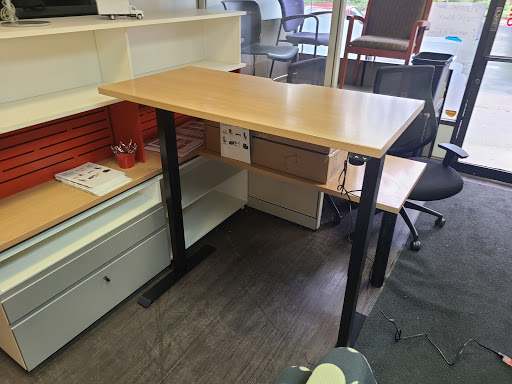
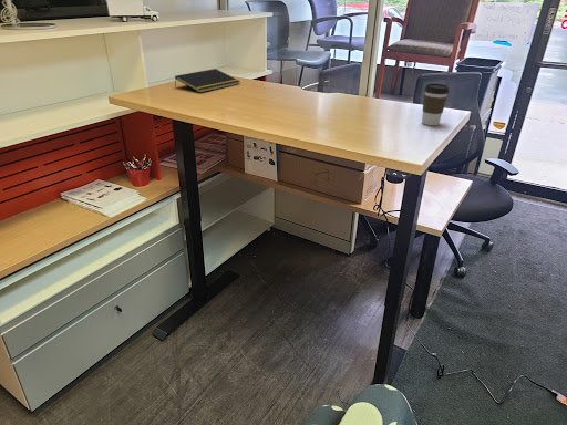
+ notepad [174,68,241,94]
+ coffee cup [421,83,450,126]
